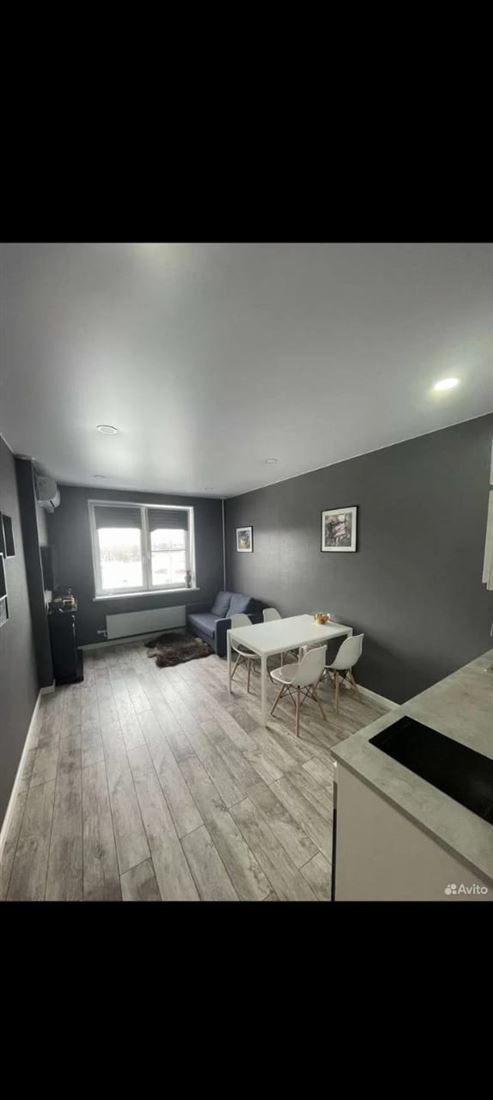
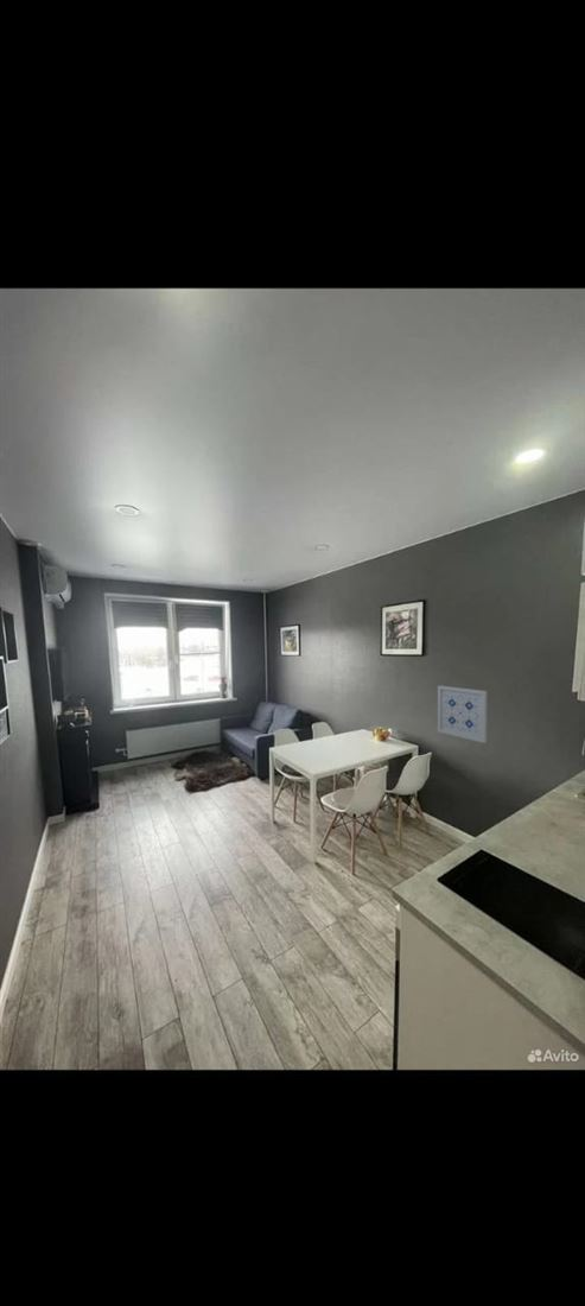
+ wall art [437,685,488,744]
